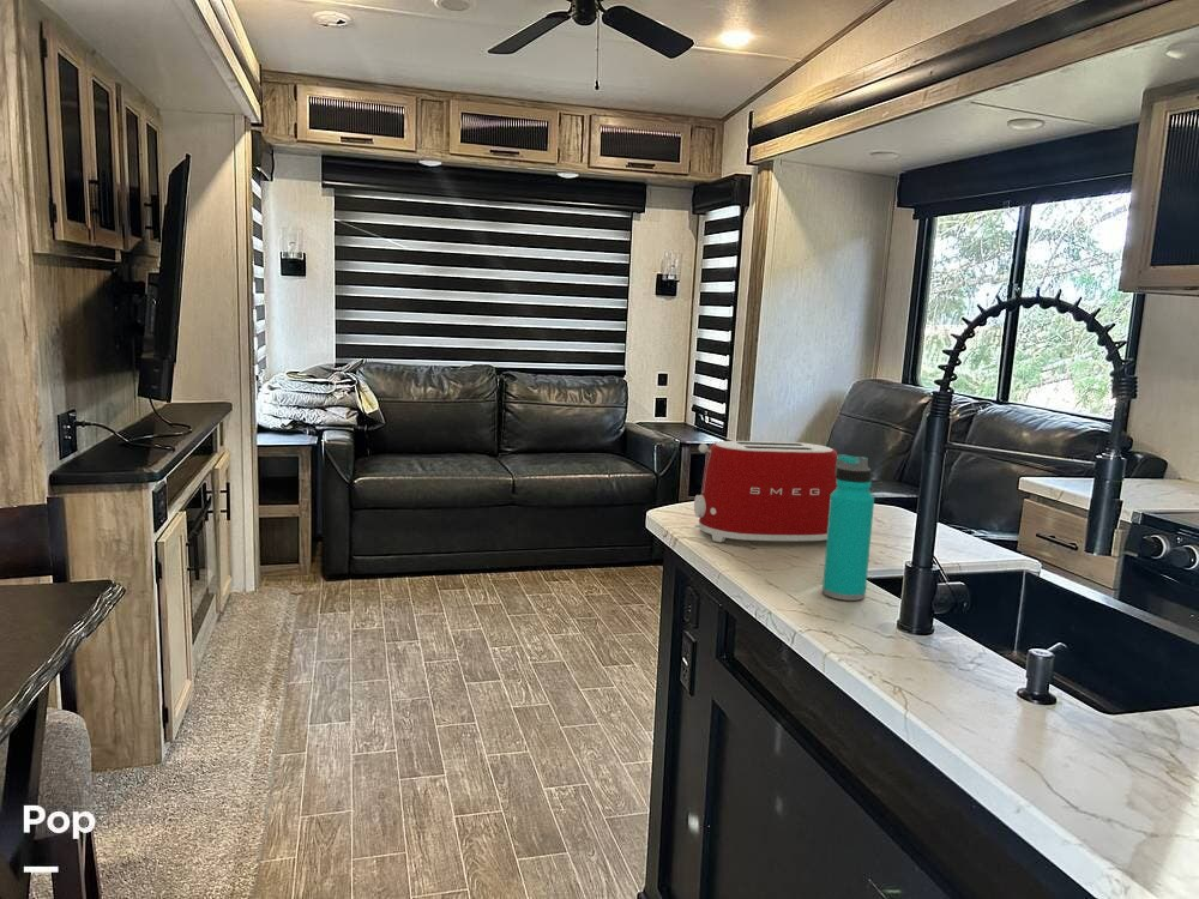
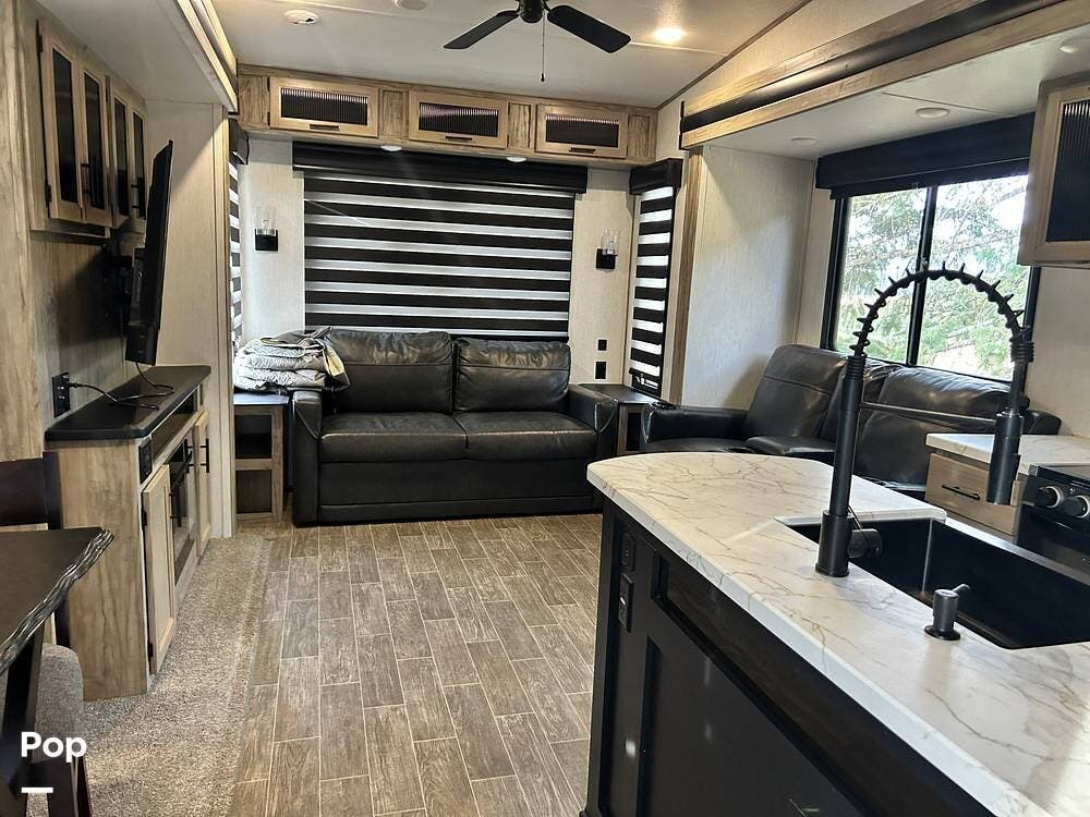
- water bottle [821,453,875,602]
- toaster [693,440,839,543]
